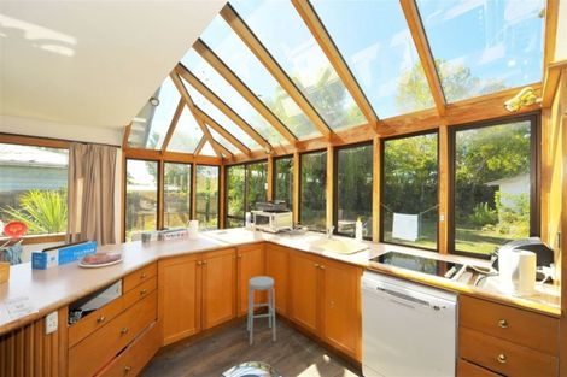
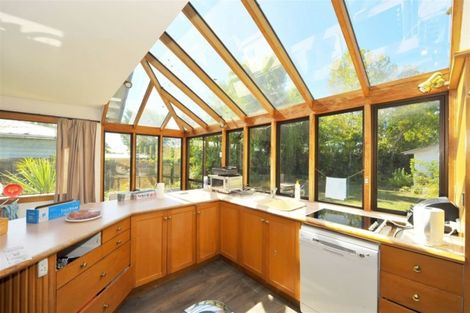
- stool [246,275,276,346]
